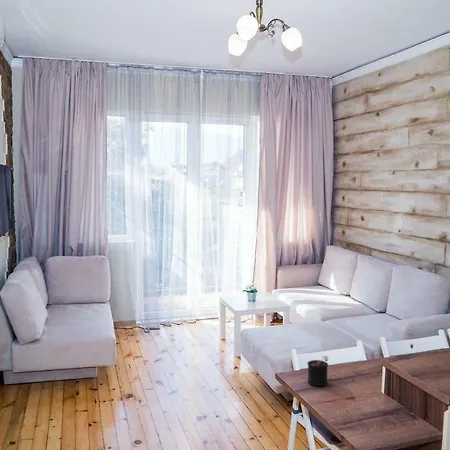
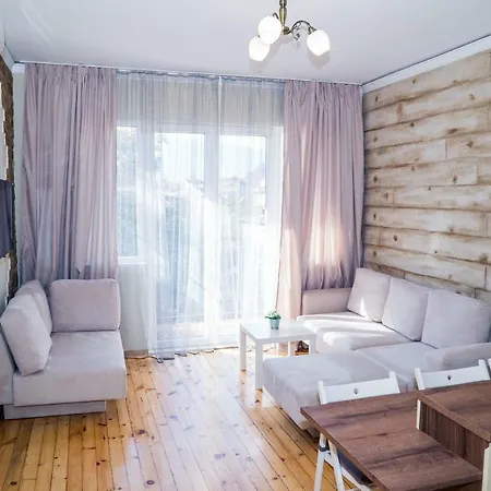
- candle [306,355,329,387]
